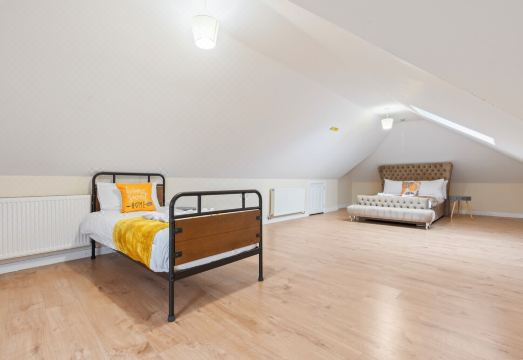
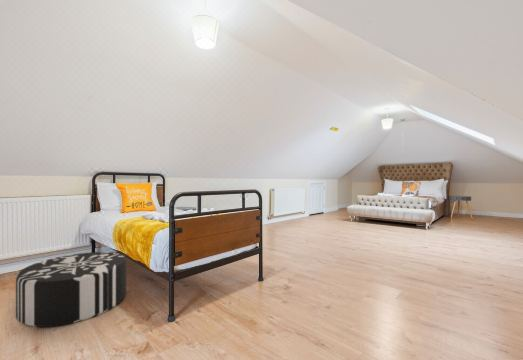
+ pouf [15,251,127,328]
